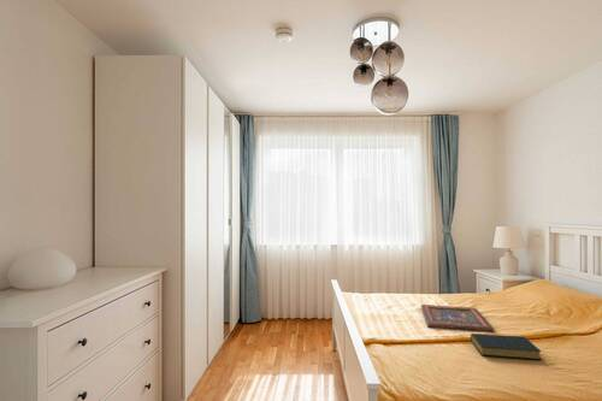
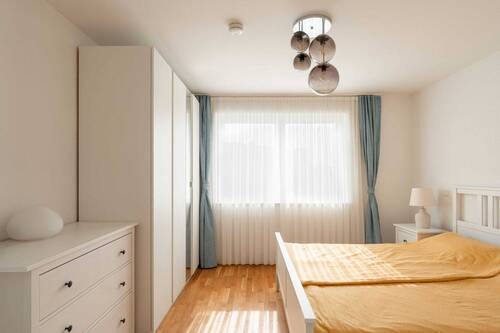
- hardback book [470,332,542,361]
- painted panel [420,303,495,332]
